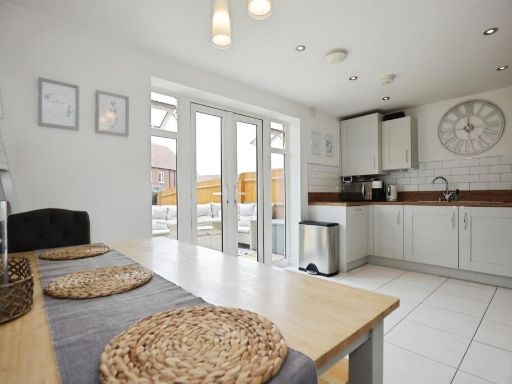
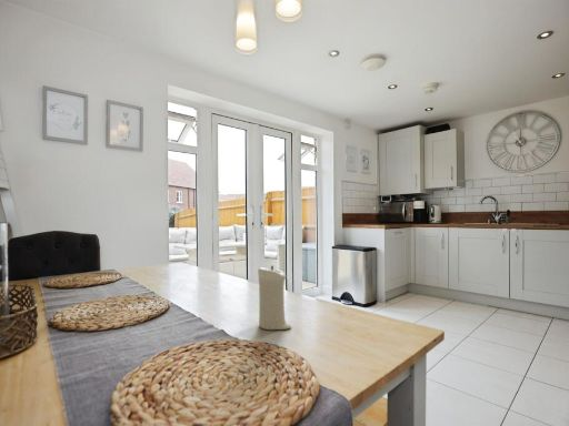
+ candle [257,264,292,331]
